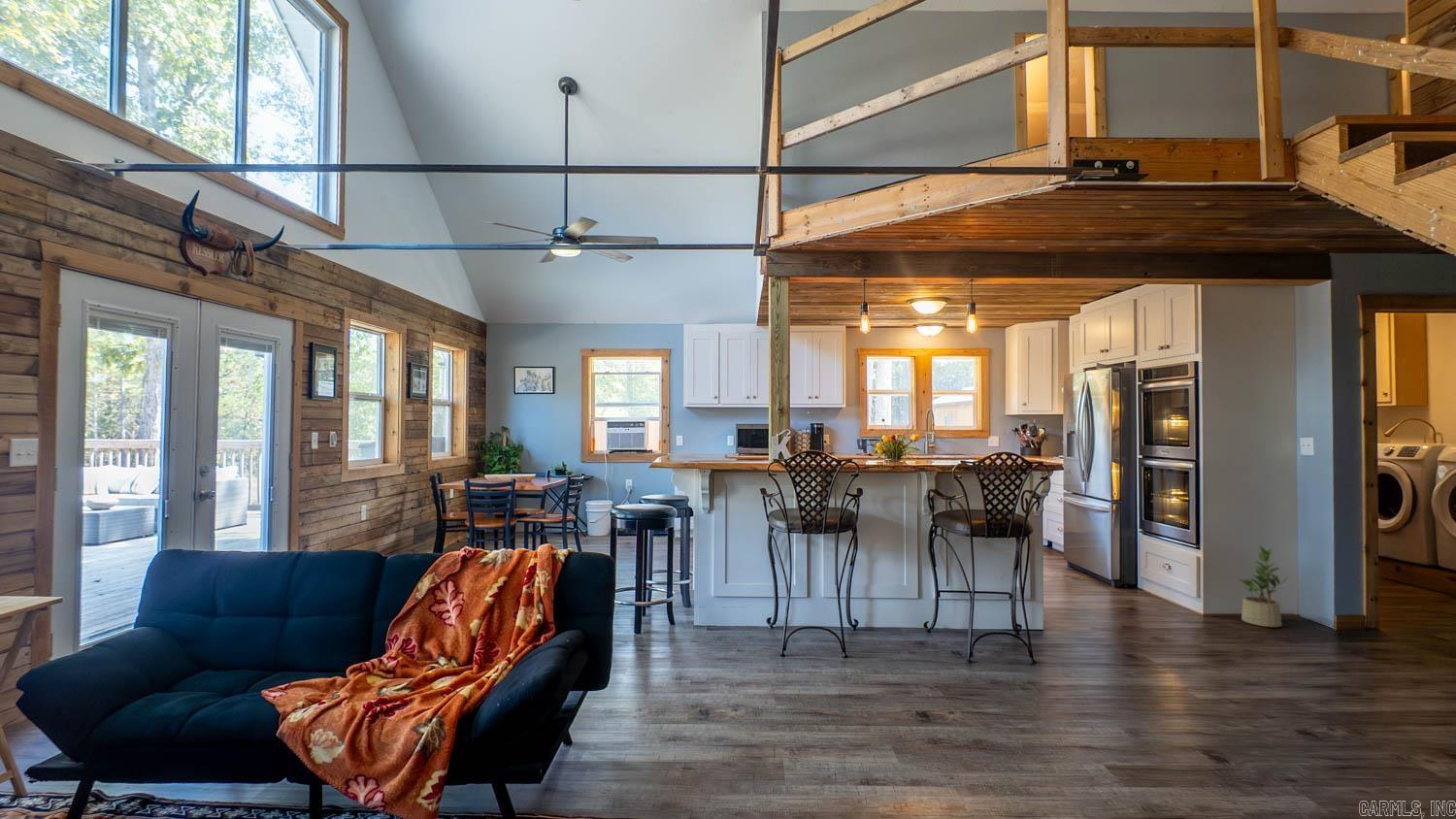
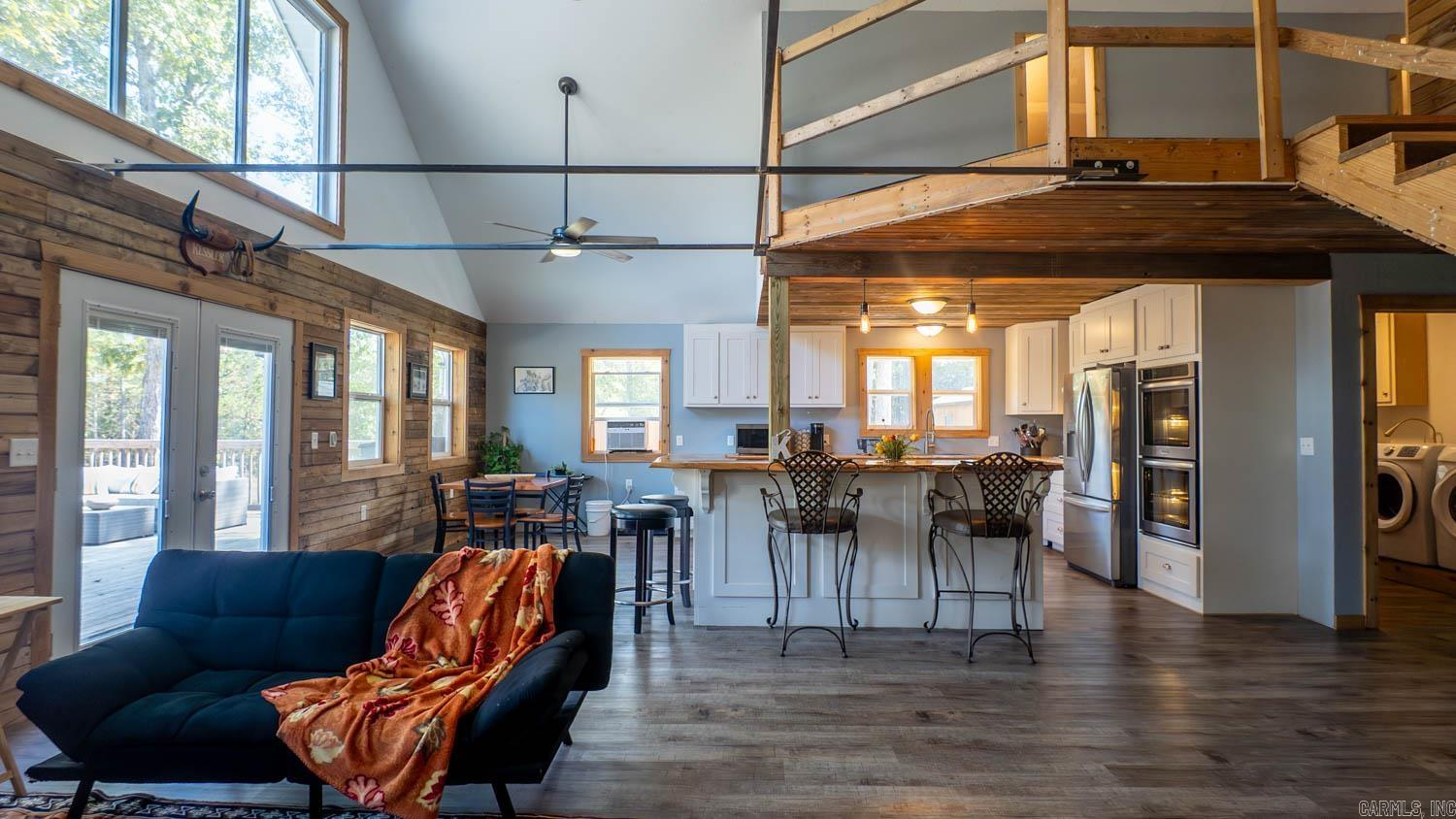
- potted plant [1238,545,1289,628]
